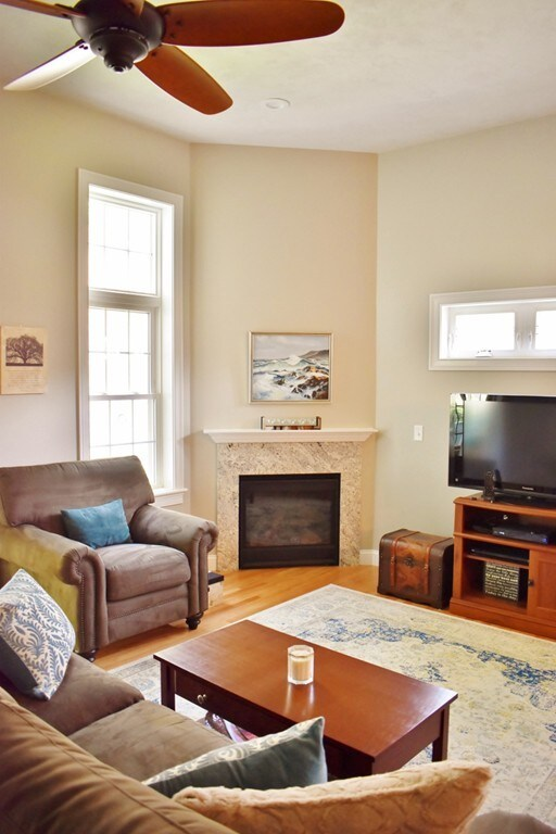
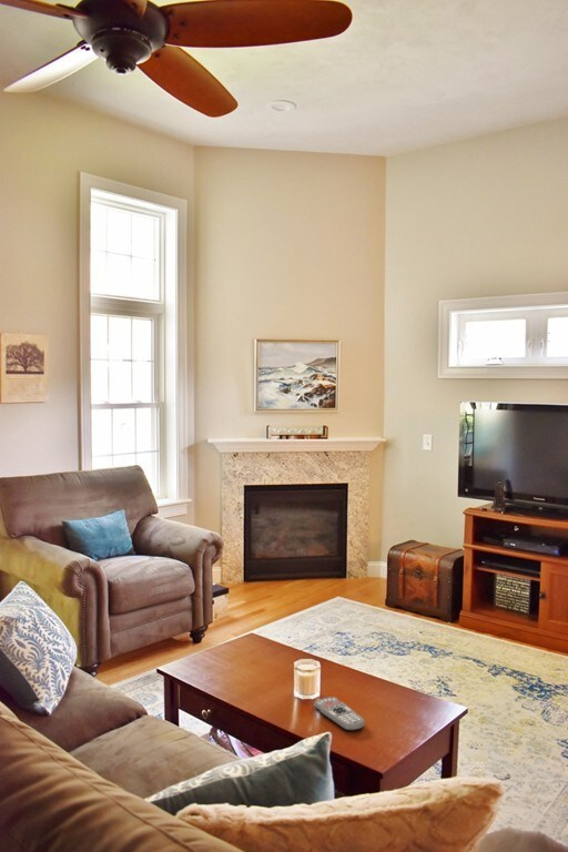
+ remote control [313,696,366,732]
